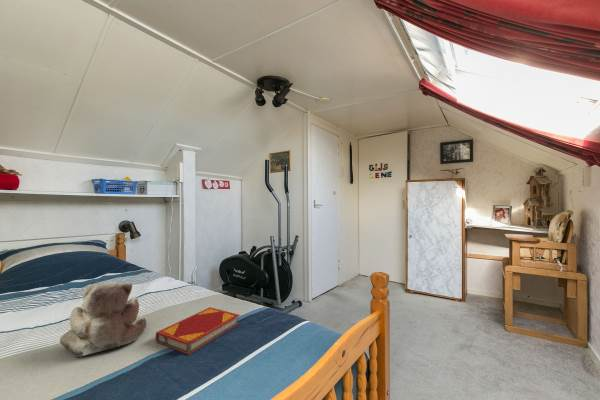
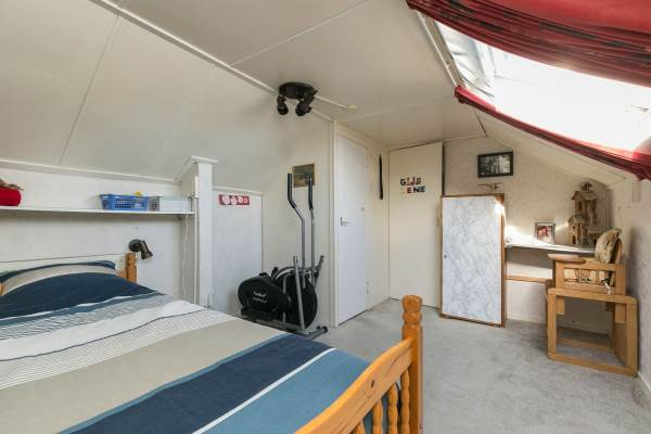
- hardback book [155,306,241,356]
- teddy bear [59,281,147,358]
